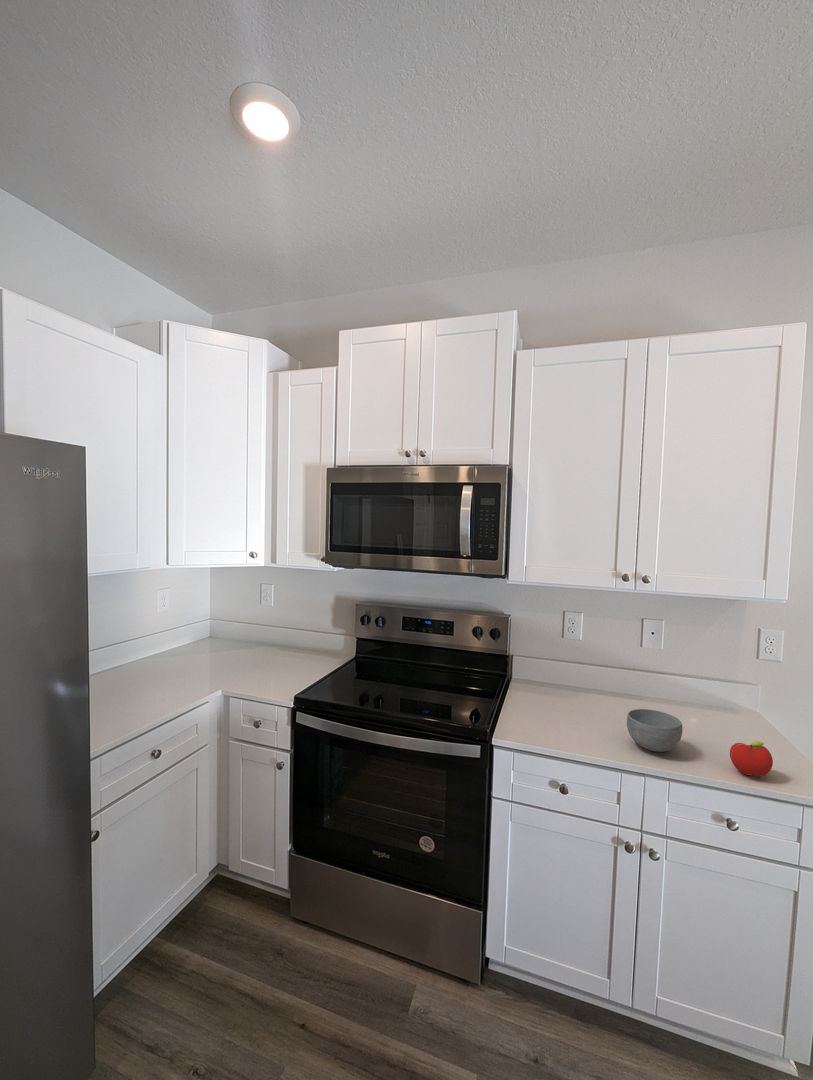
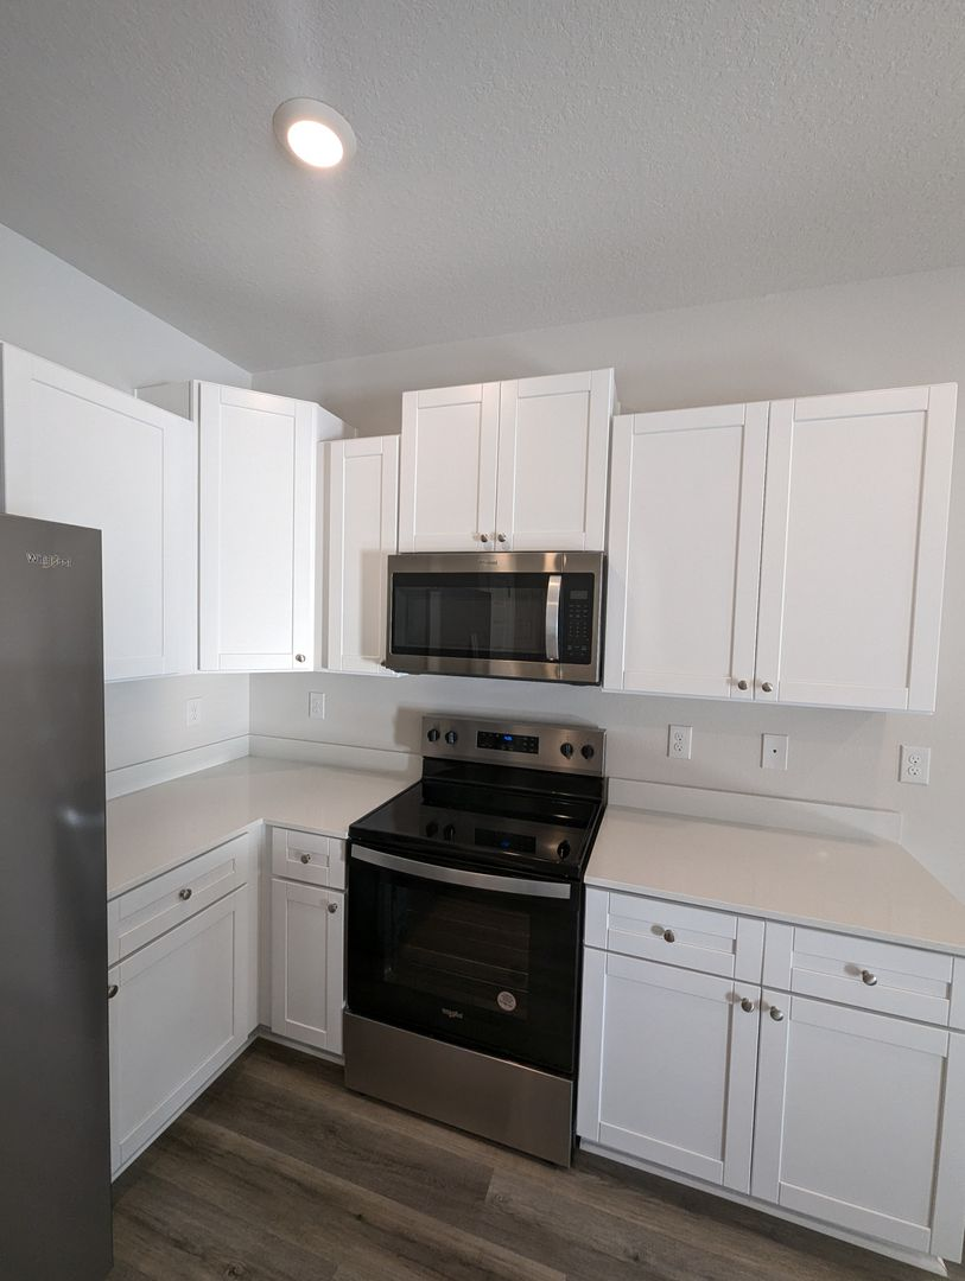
- bowl [626,708,684,753]
- fruit [729,740,774,777]
